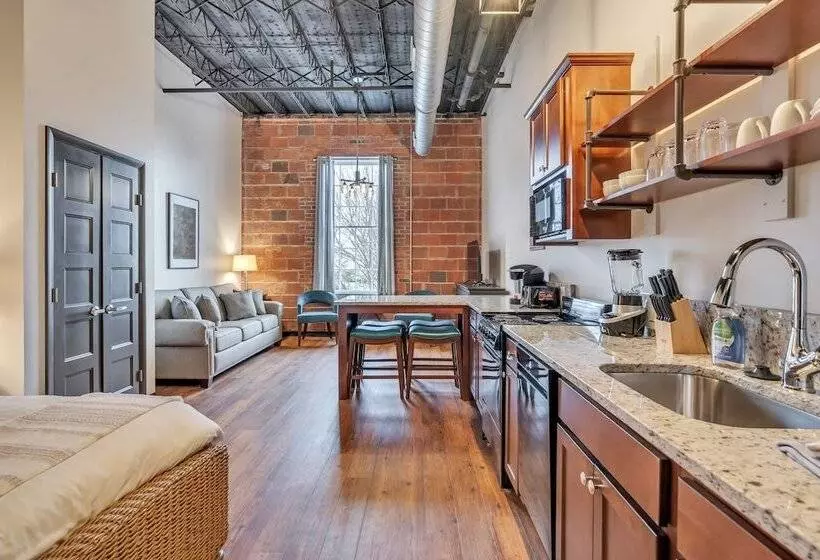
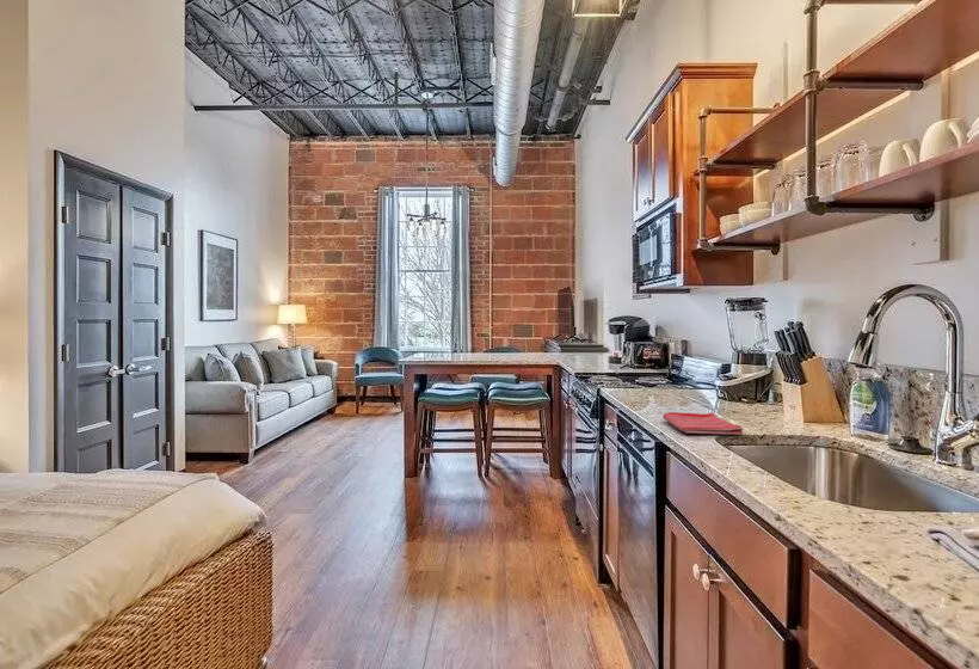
+ dish towel [661,411,744,436]
